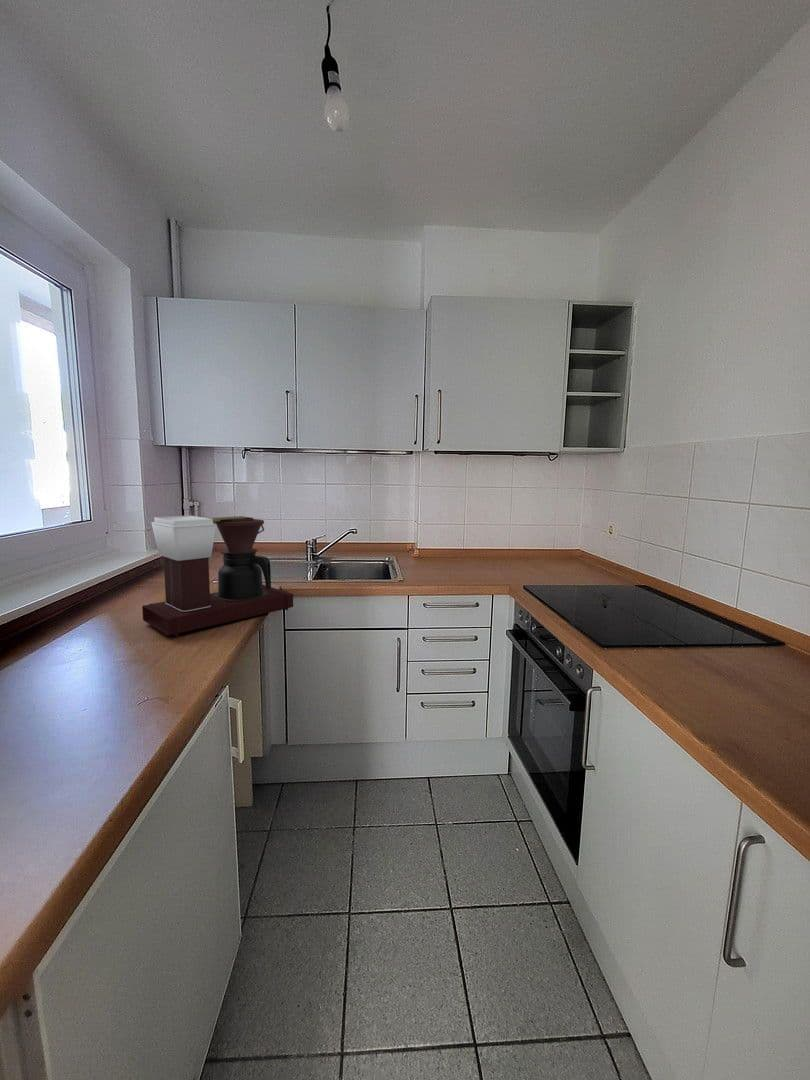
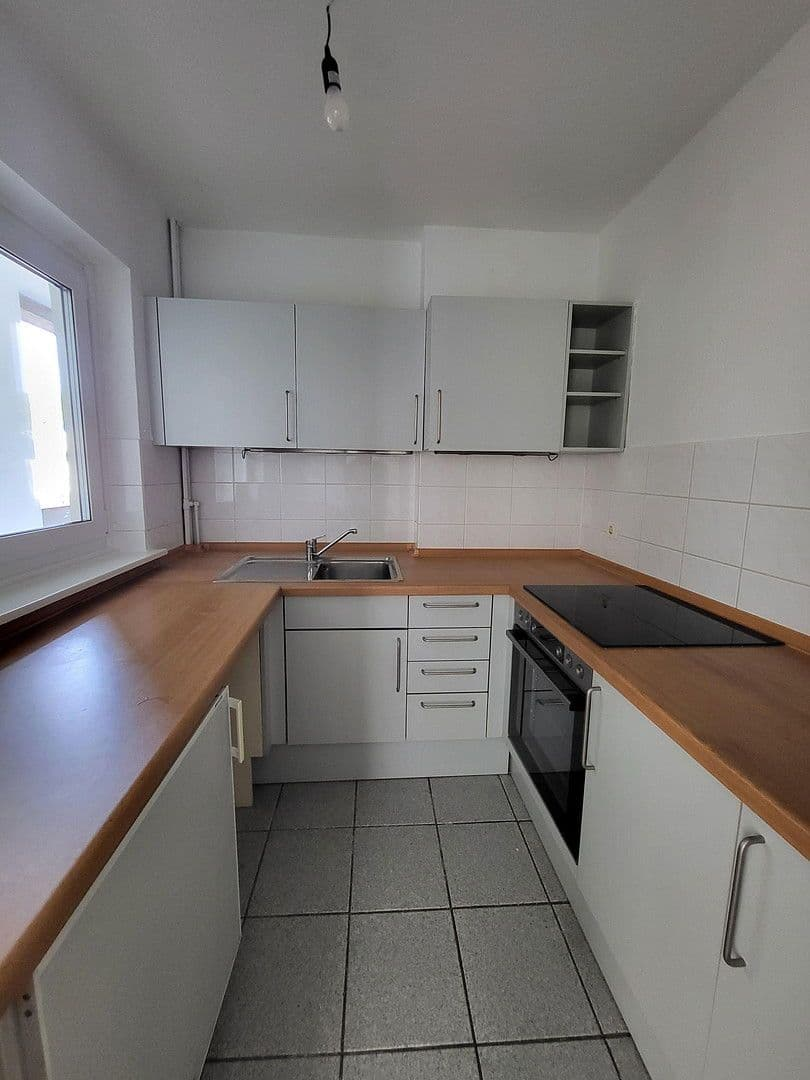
- coffee maker [141,515,294,637]
